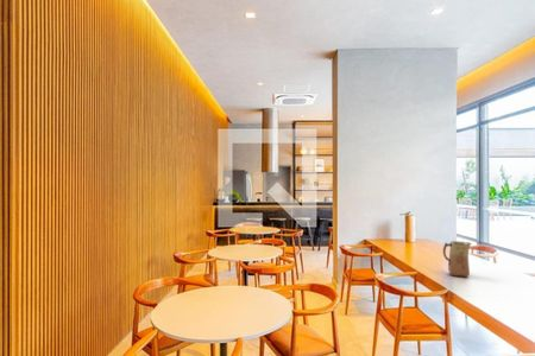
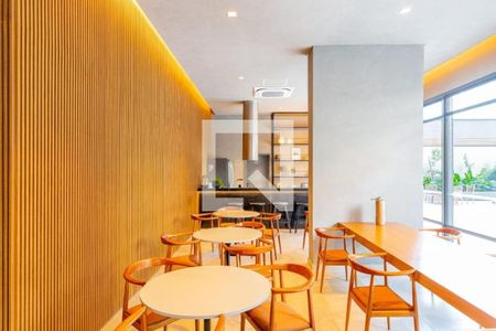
- vase [442,240,472,278]
